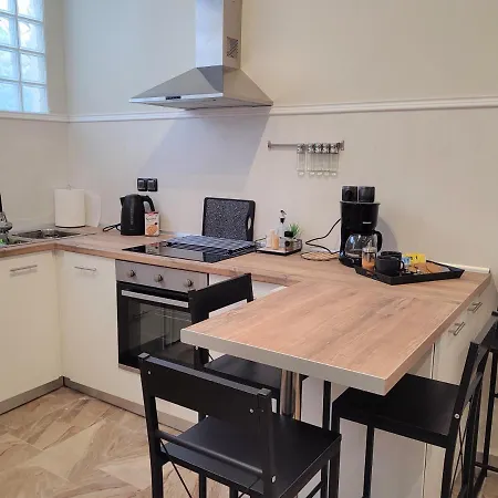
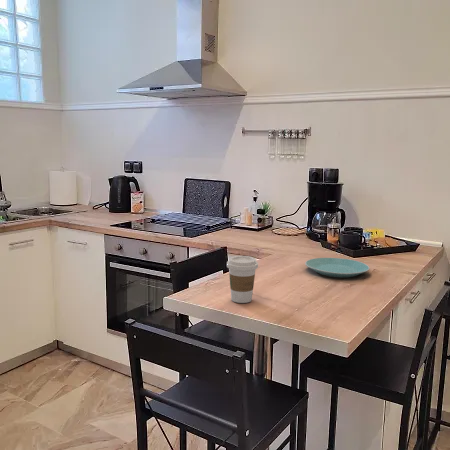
+ coffee cup [226,255,259,304]
+ plate [304,257,371,278]
